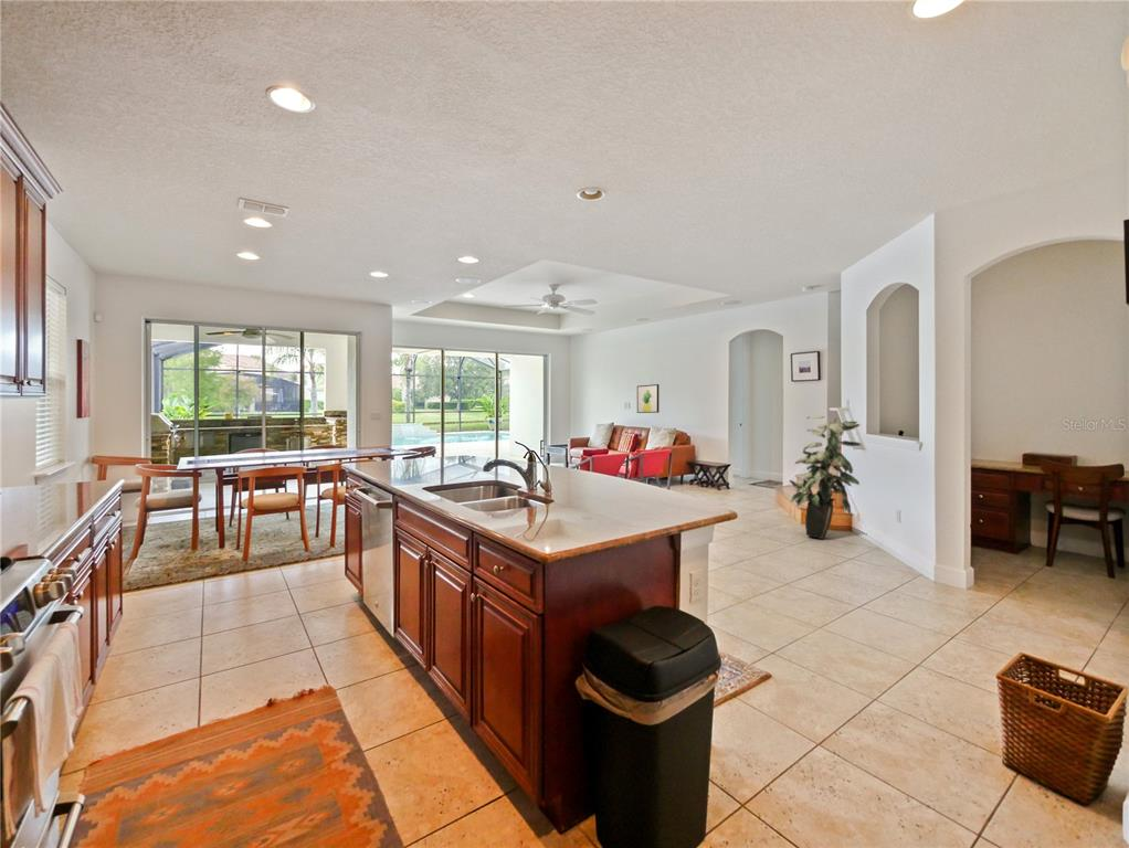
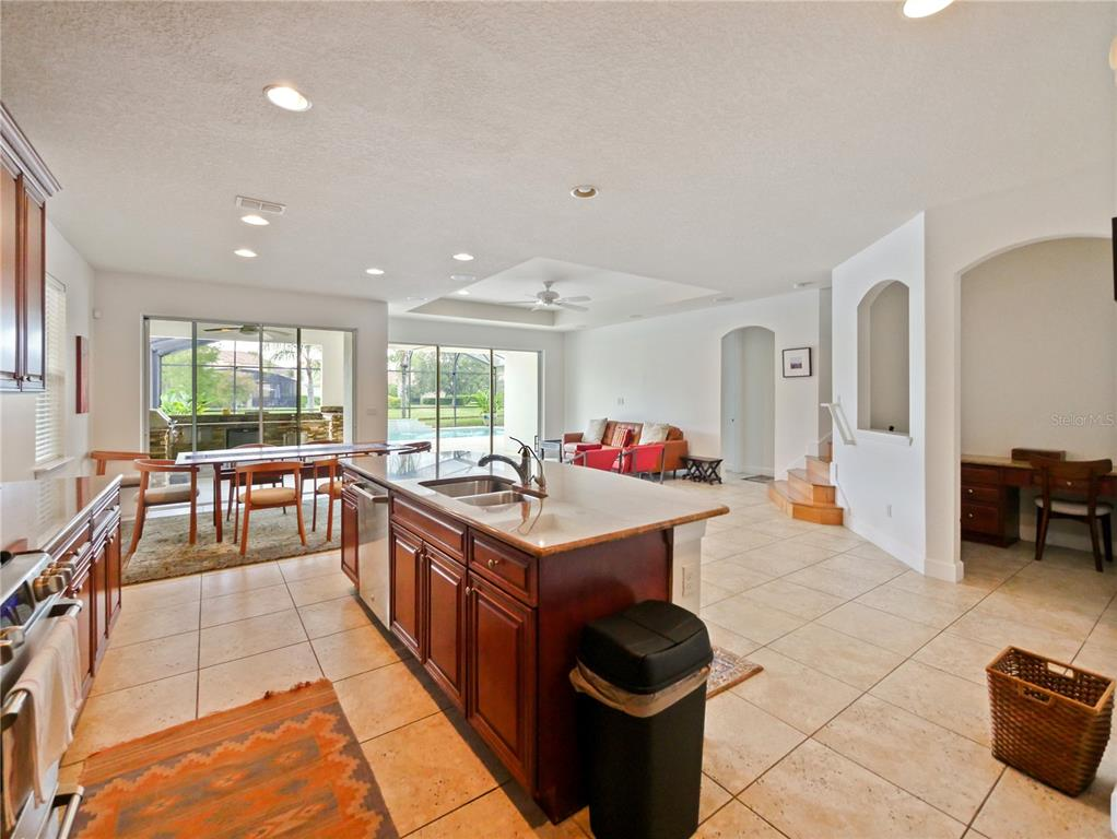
- wall art [636,383,661,414]
- indoor plant [788,414,863,540]
